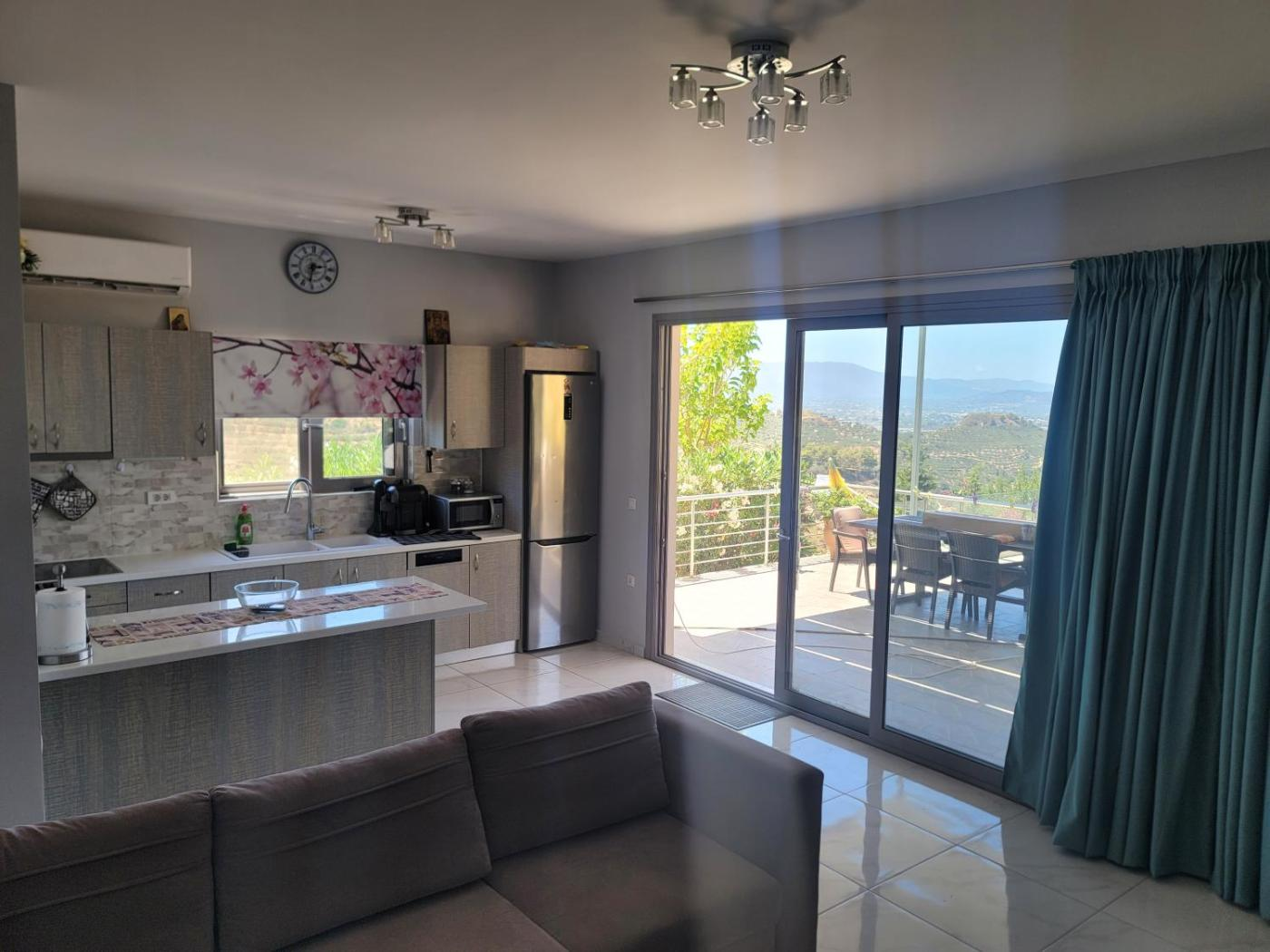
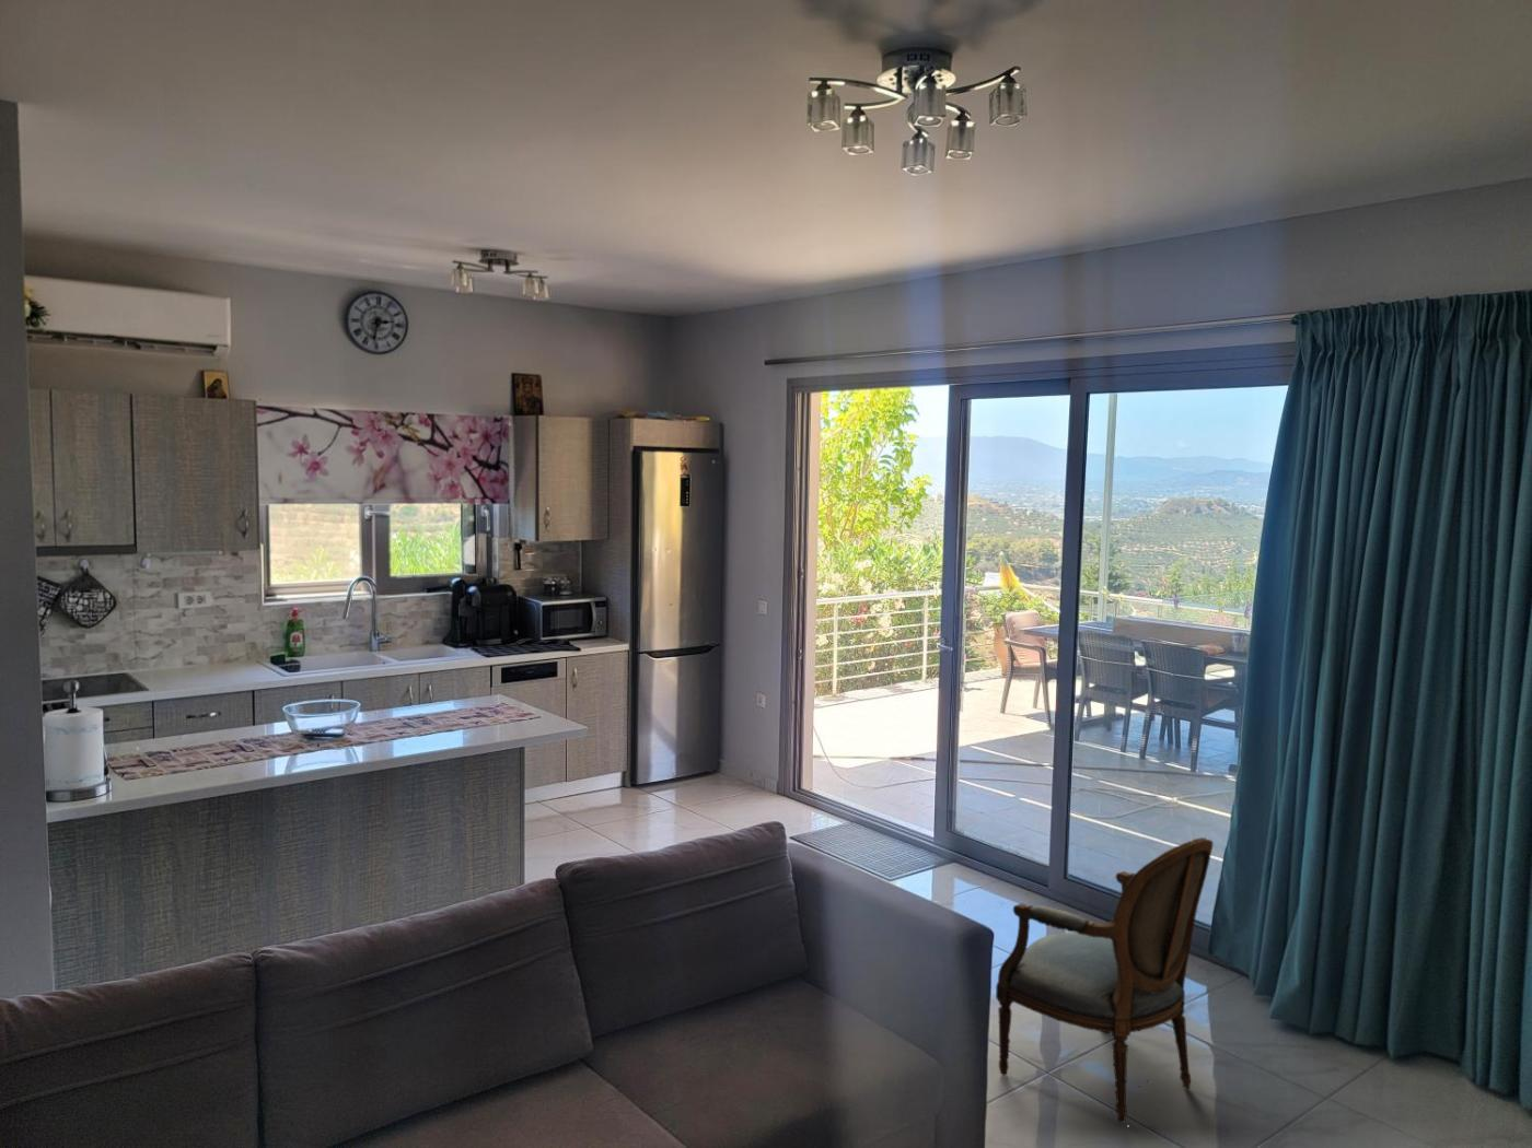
+ armchair [995,837,1215,1124]
